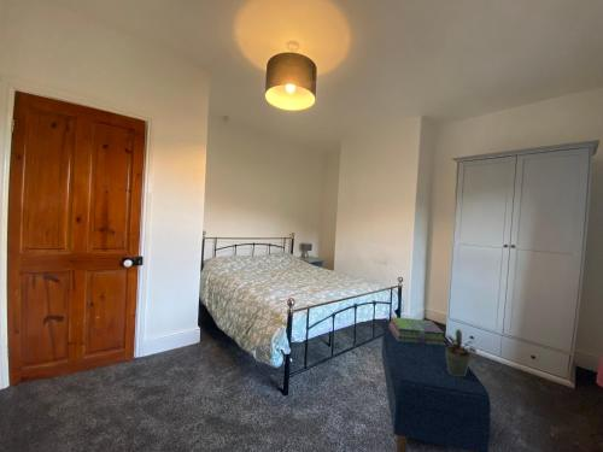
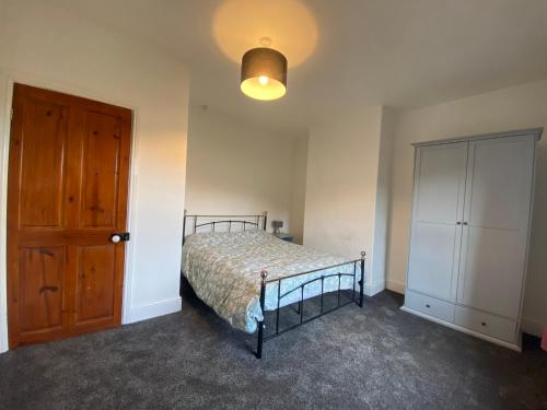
- potted plant [444,328,478,376]
- bench [380,321,492,452]
- stack of books [388,316,445,346]
